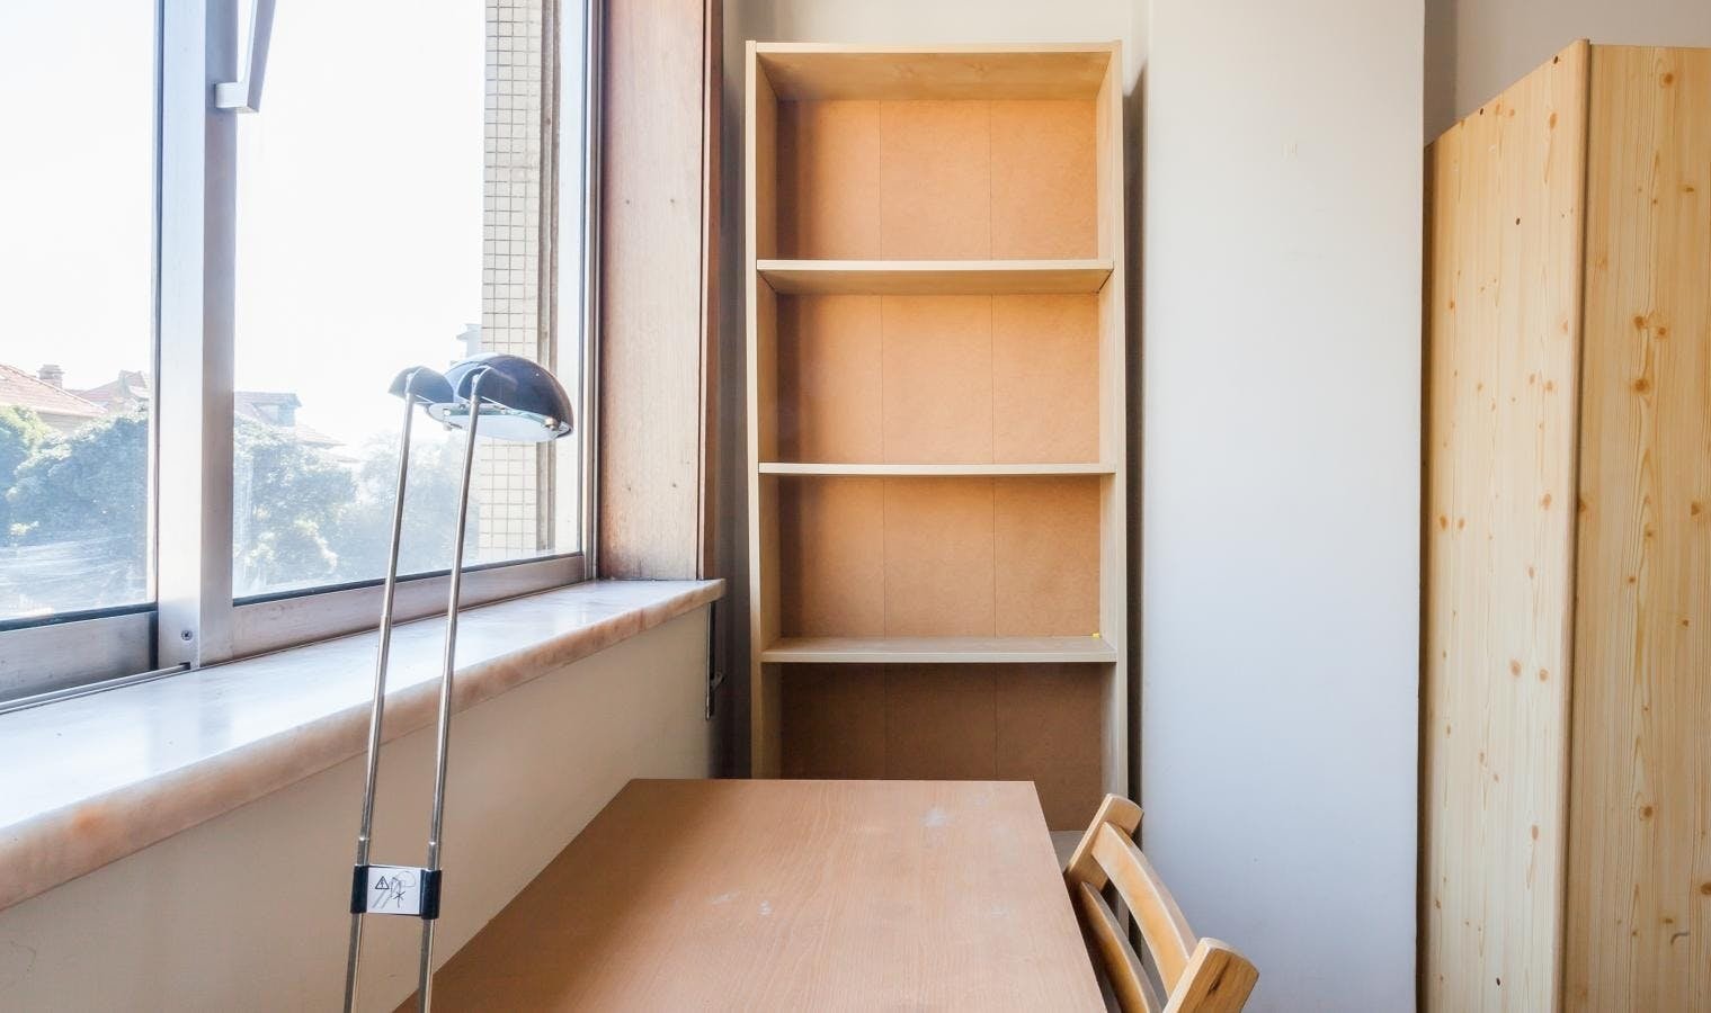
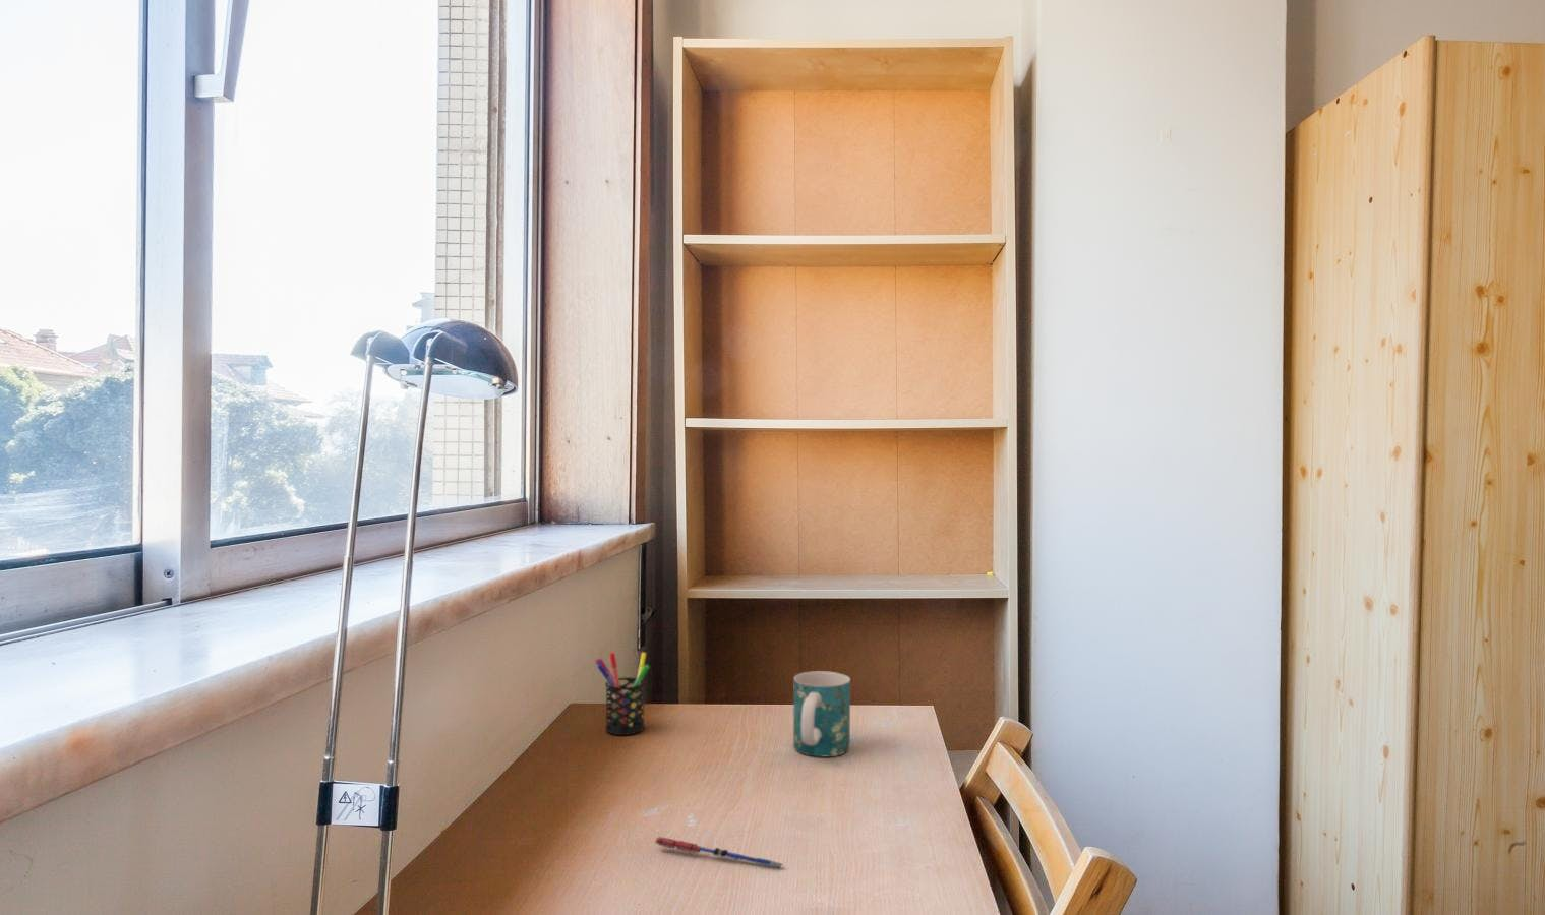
+ mug [792,670,851,757]
+ pen [655,835,784,870]
+ pen holder [594,651,650,736]
